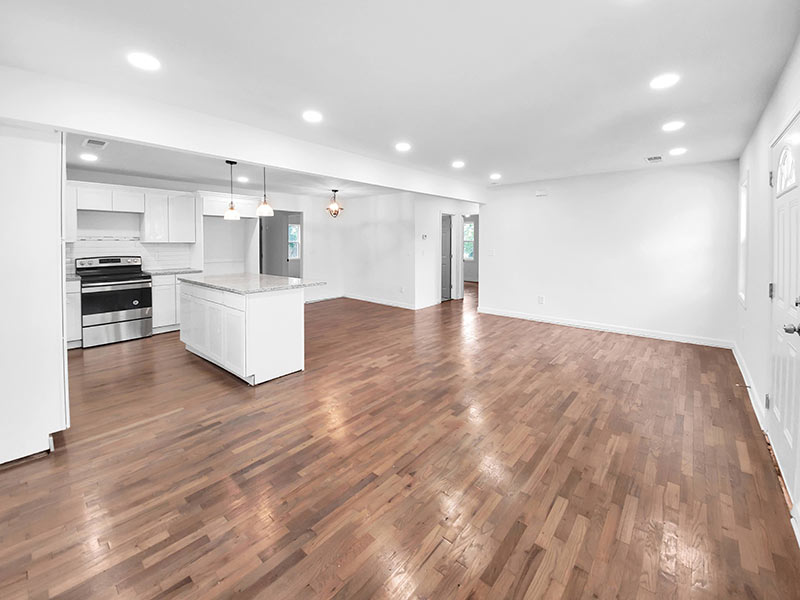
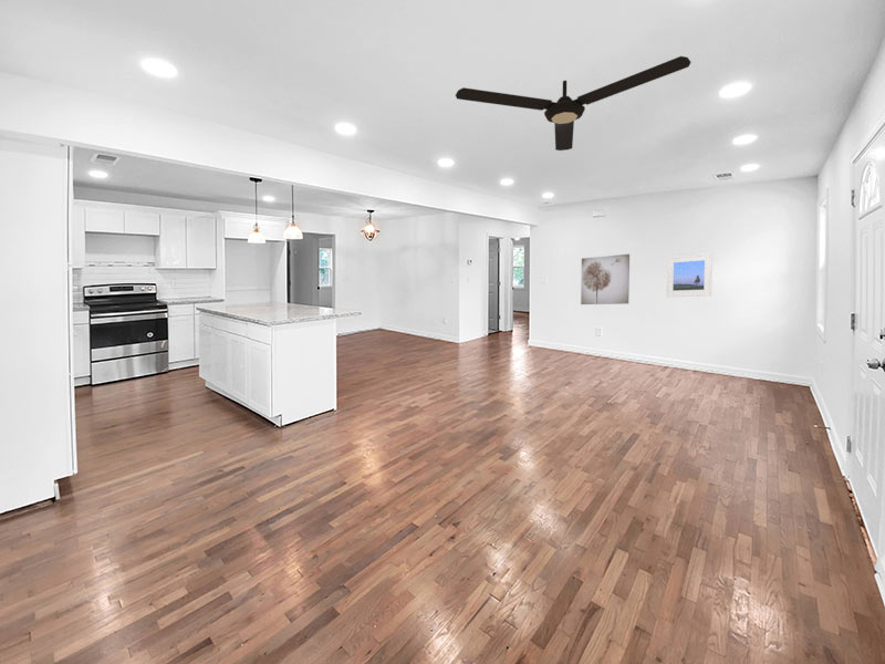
+ wall art [580,253,631,305]
+ ceiling fan [455,55,693,152]
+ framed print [665,252,714,298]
